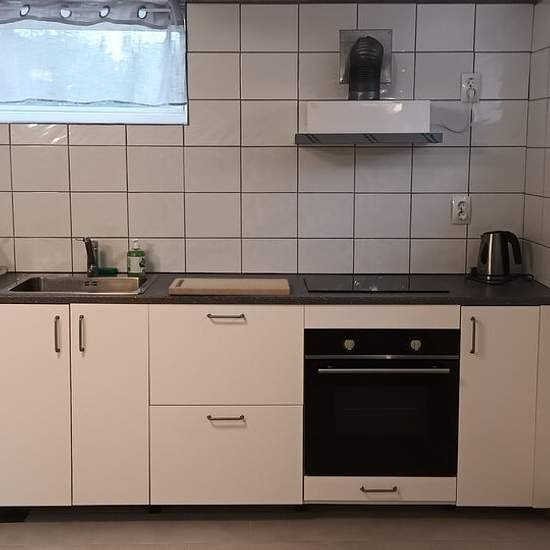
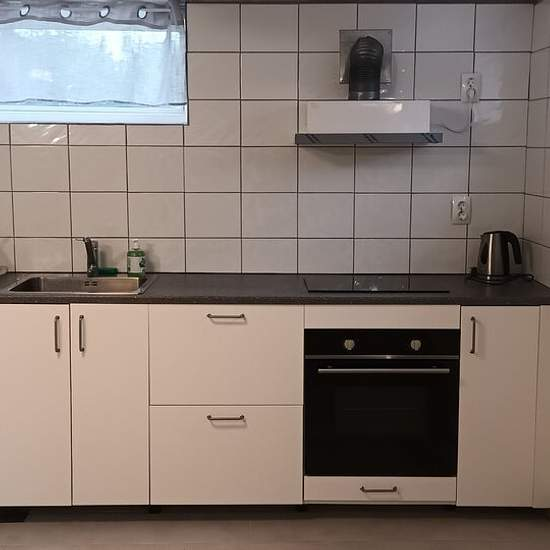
- cutting board [168,277,291,296]
